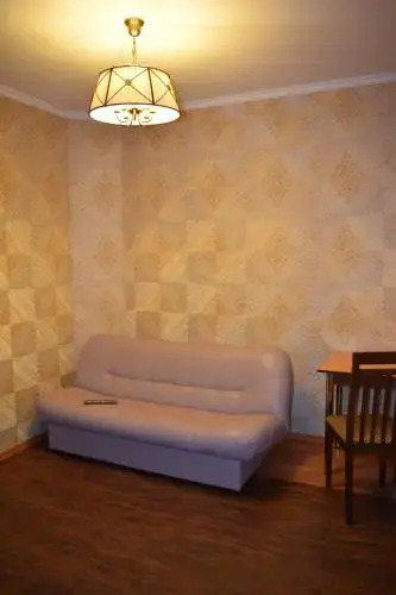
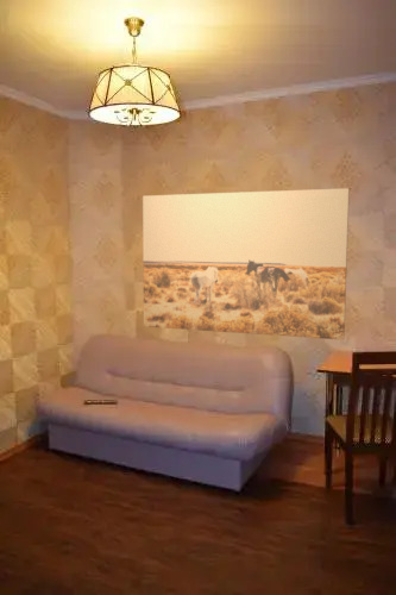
+ wall art [142,187,351,342]
